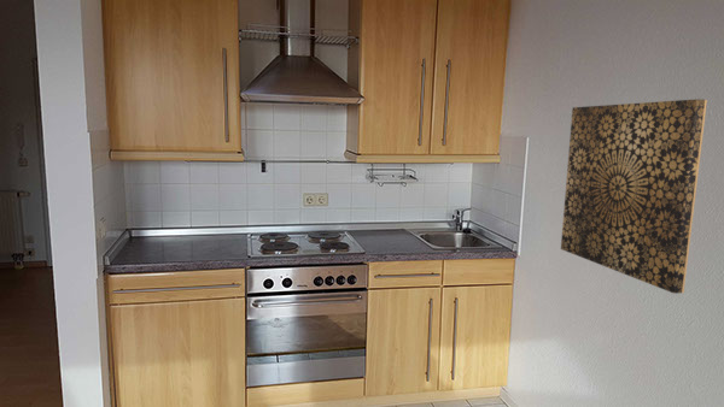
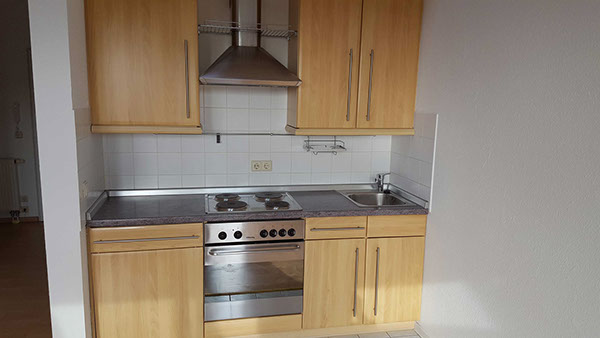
- wall art [560,98,708,295]
